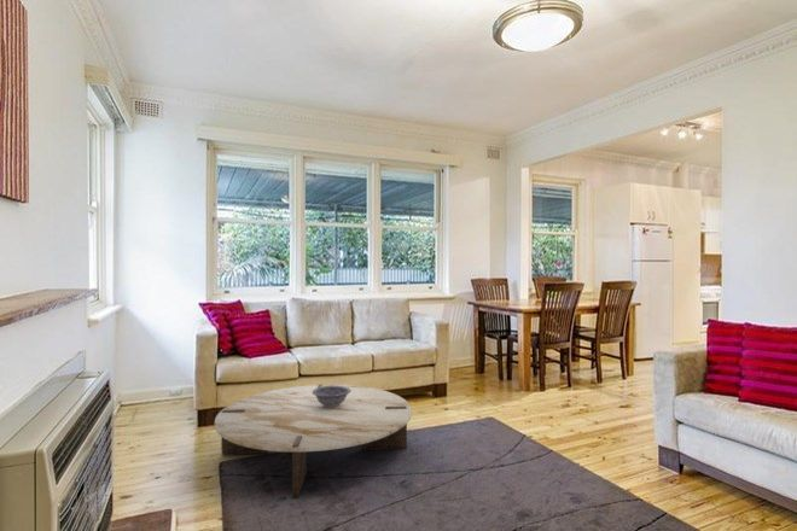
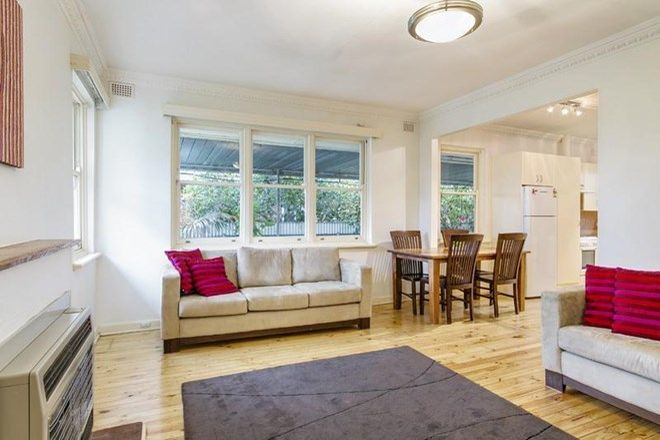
- coffee table [214,384,413,500]
- decorative bowl [313,386,350,408]
